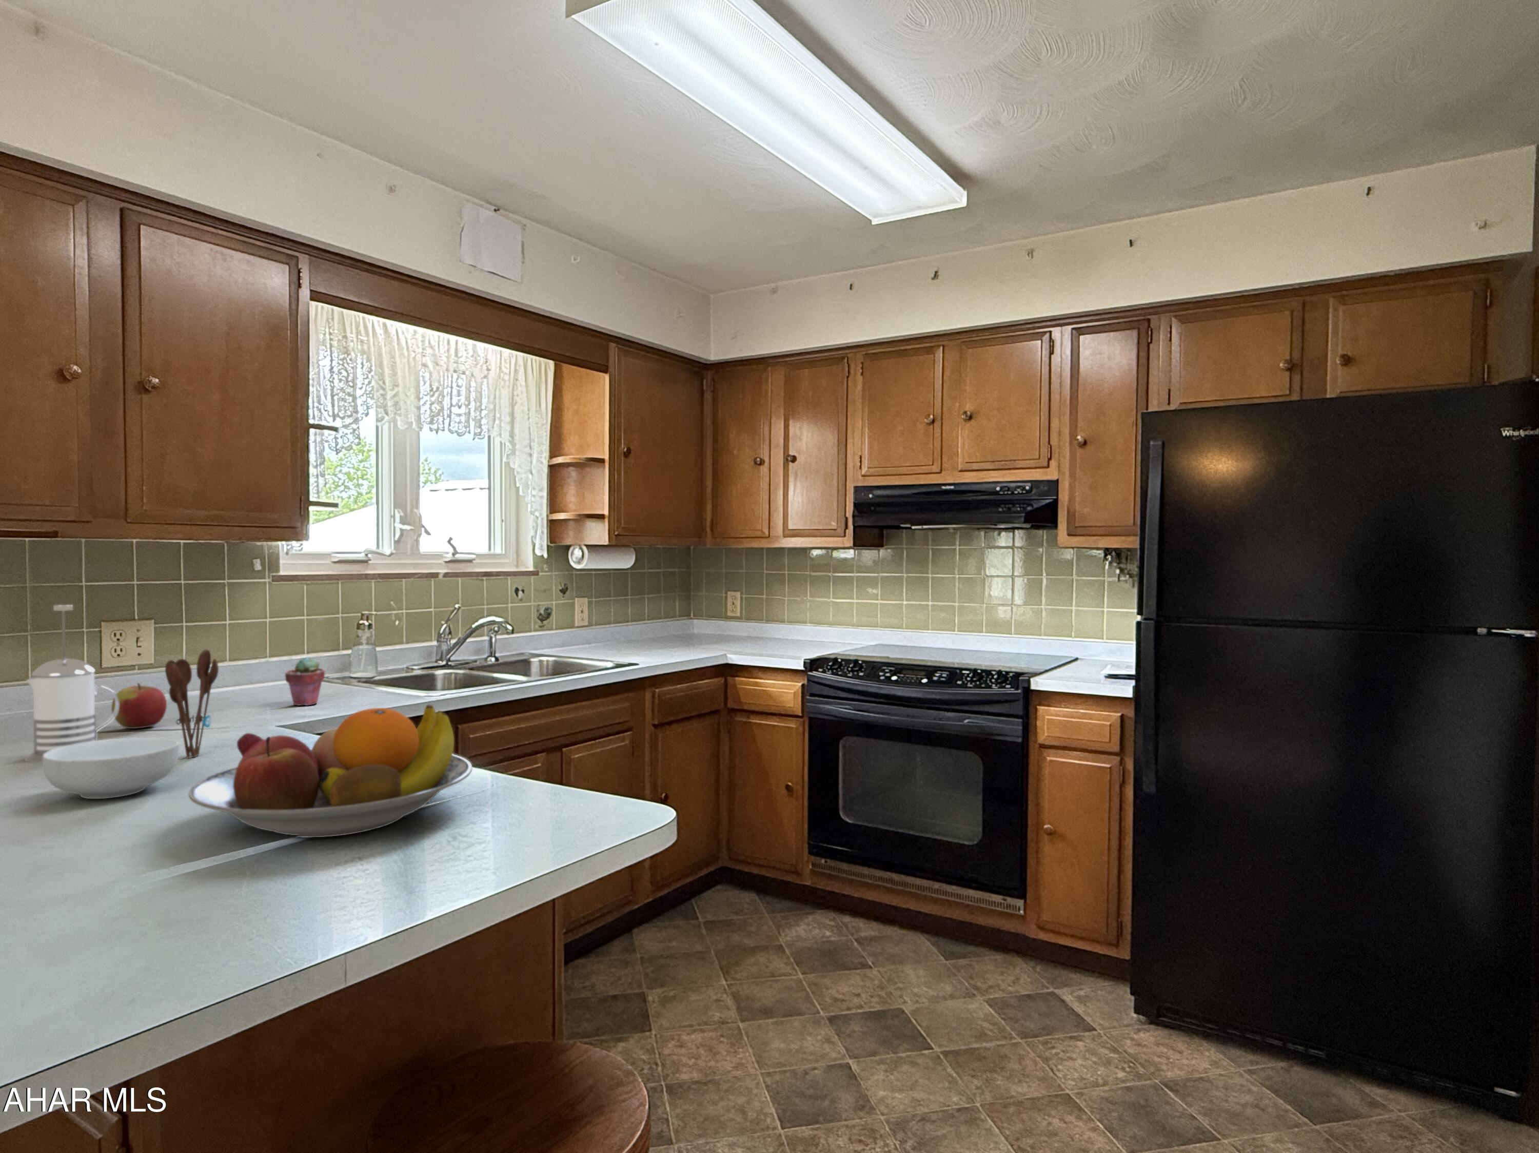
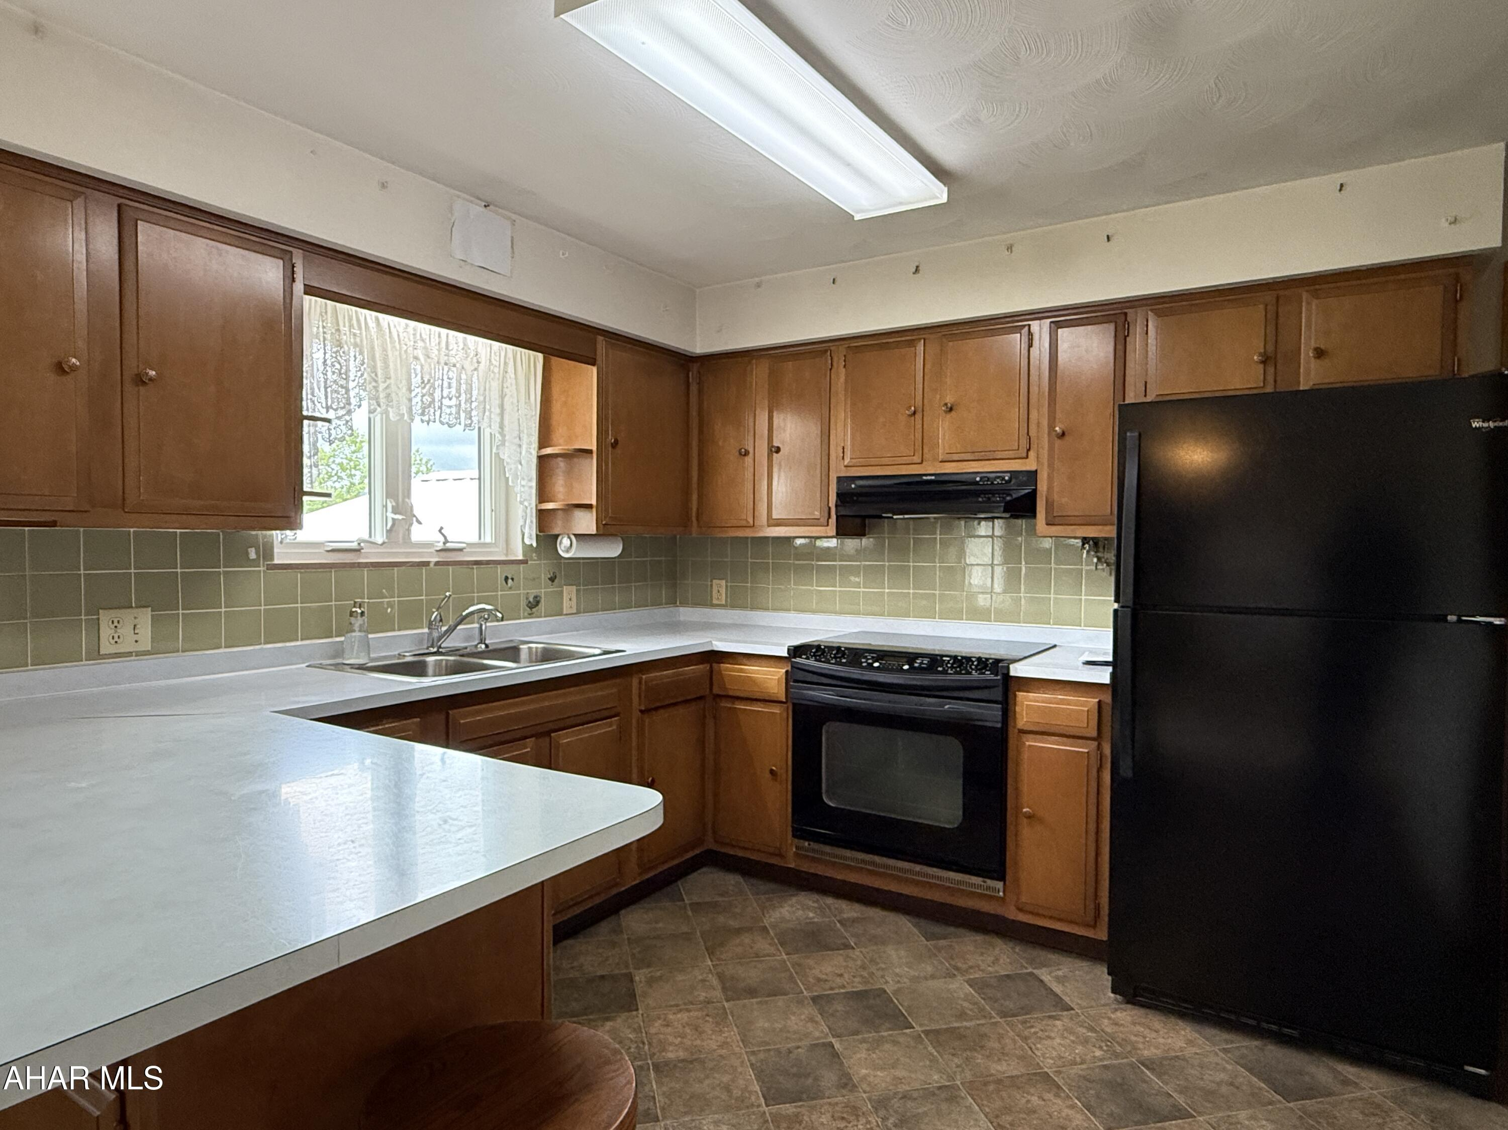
- cereal bowl [42,736,179,799]
- utensil holder [165,649,219,759]
- fruit bowl [188,704,473,838]
- apple [110,683,167,729]
- french press [24,604,119,763]
- potted succulent [285,656,325,706]
